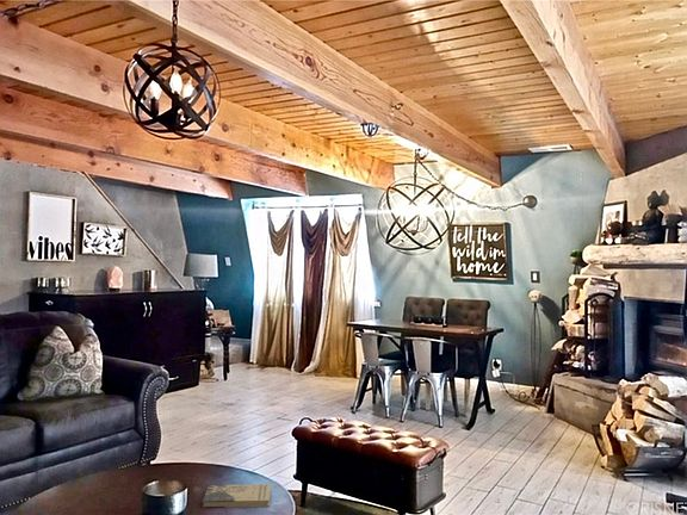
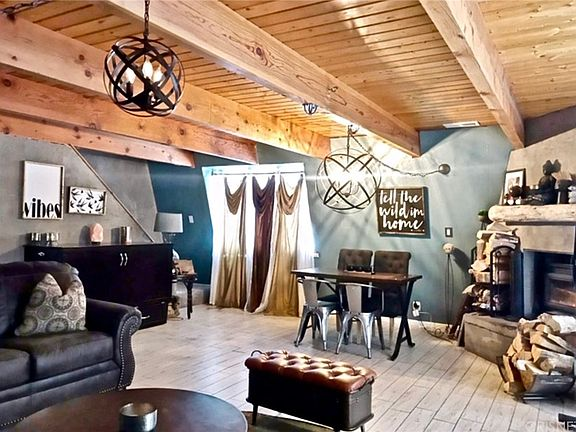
- book [202,483,272,509]
